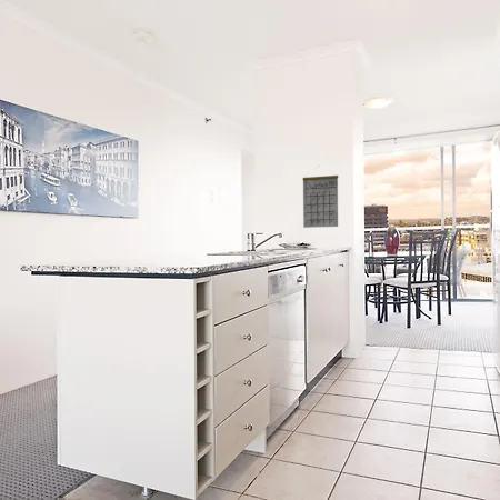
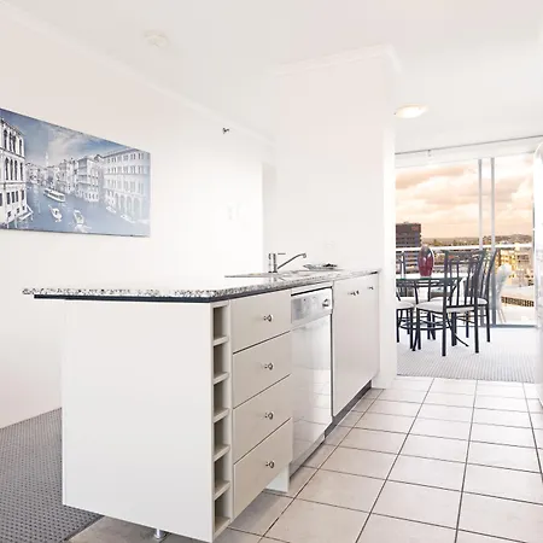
- calendar [302,166,339,229]
